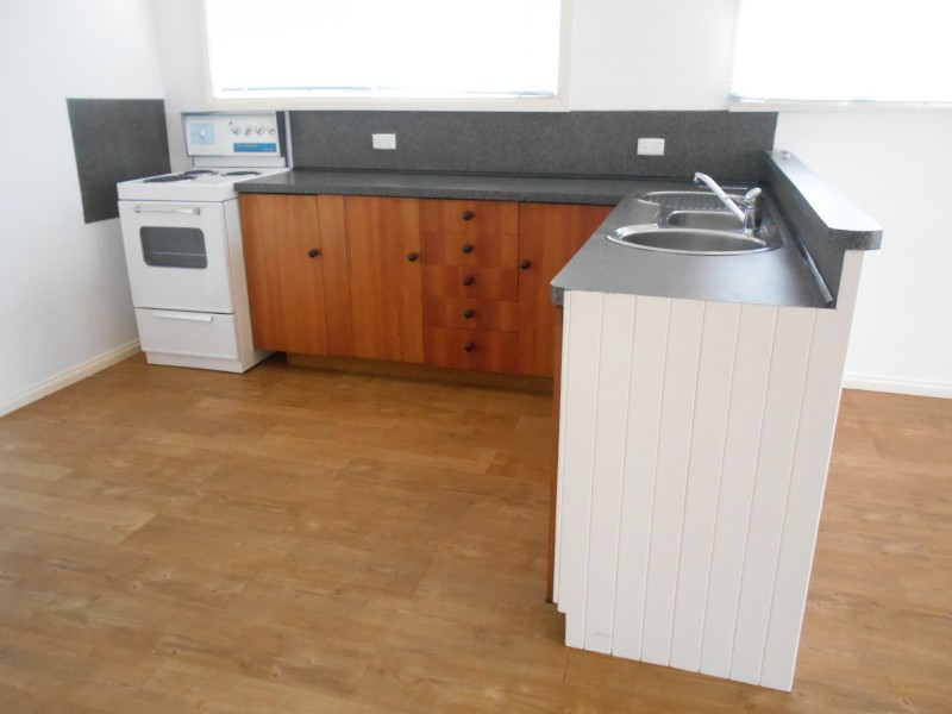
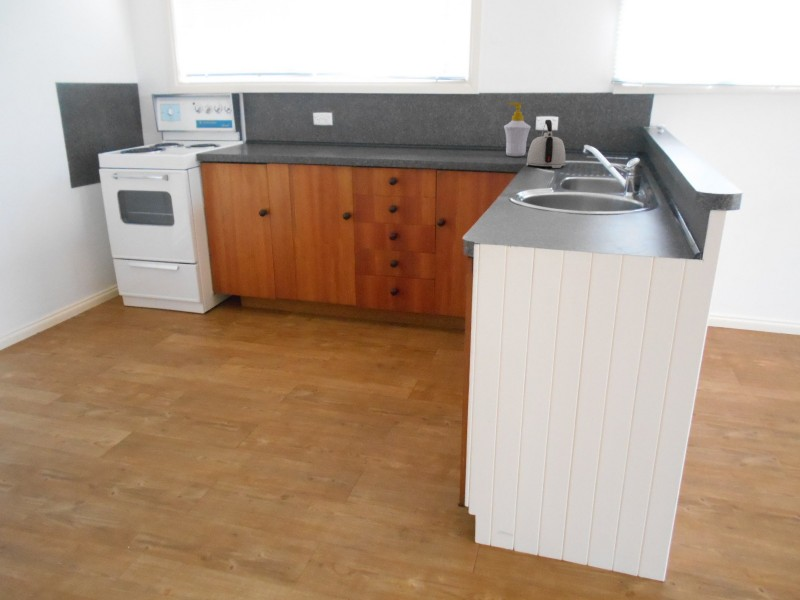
+ kettle [526,119,567,169]
+ soap bottle [503,101,532,158]
